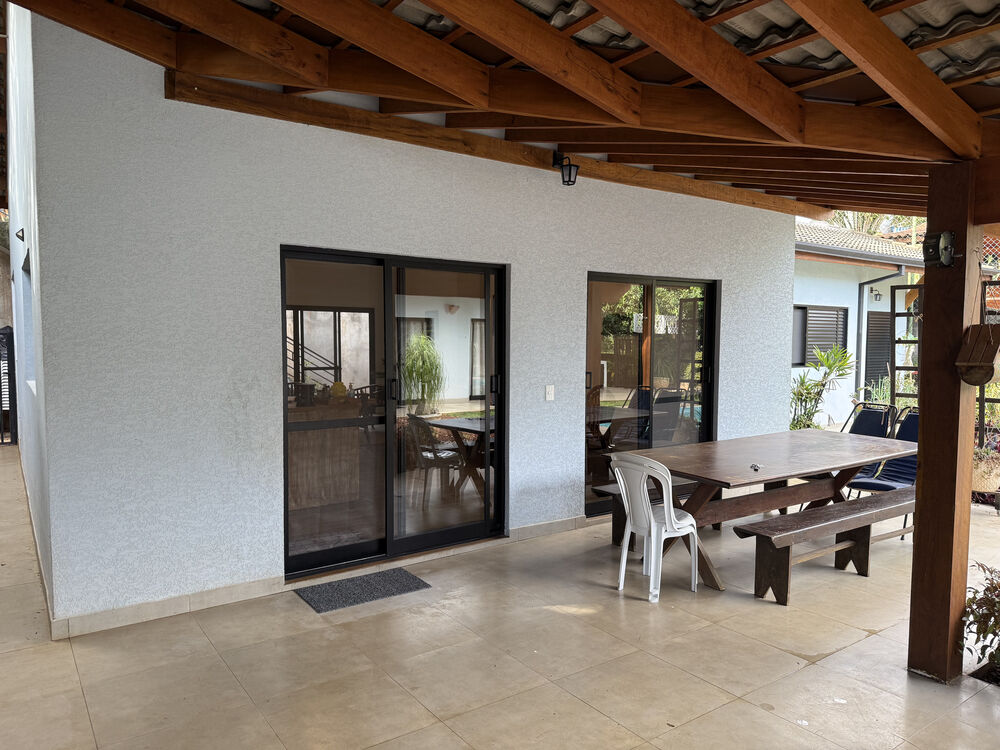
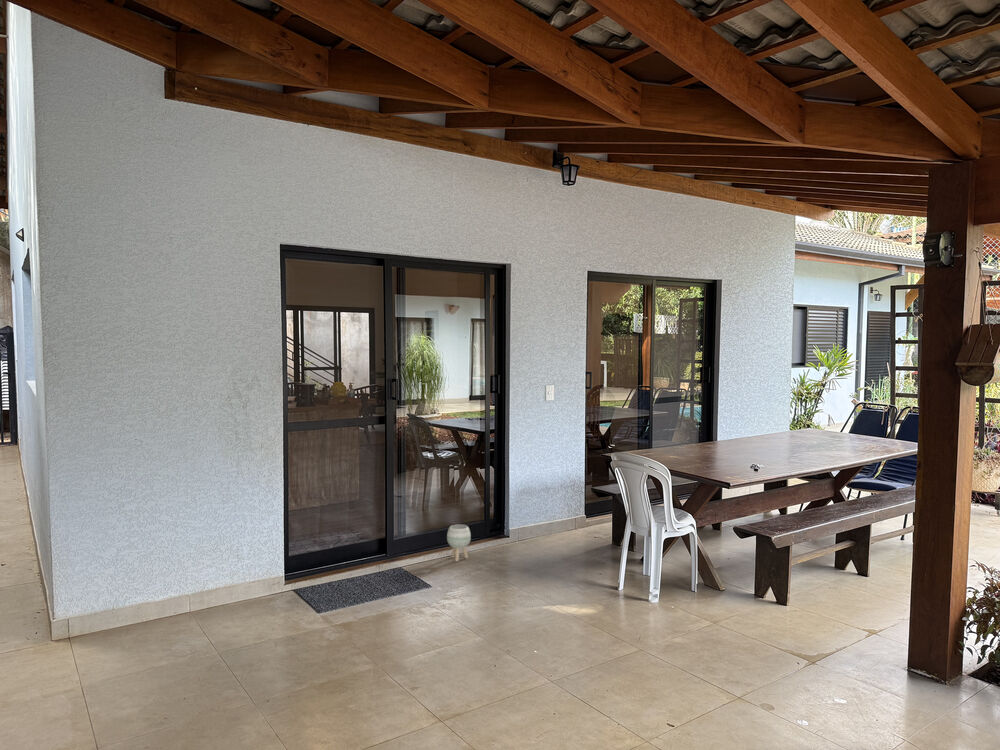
+ planter [446,524,472,563]
